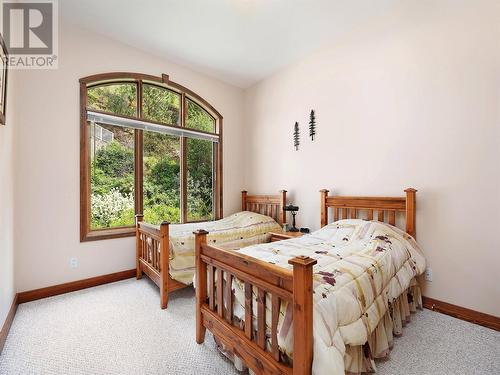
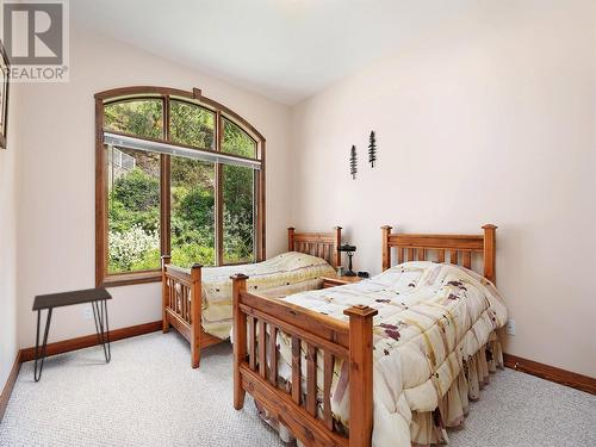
+ desk [31,286,113,383]
